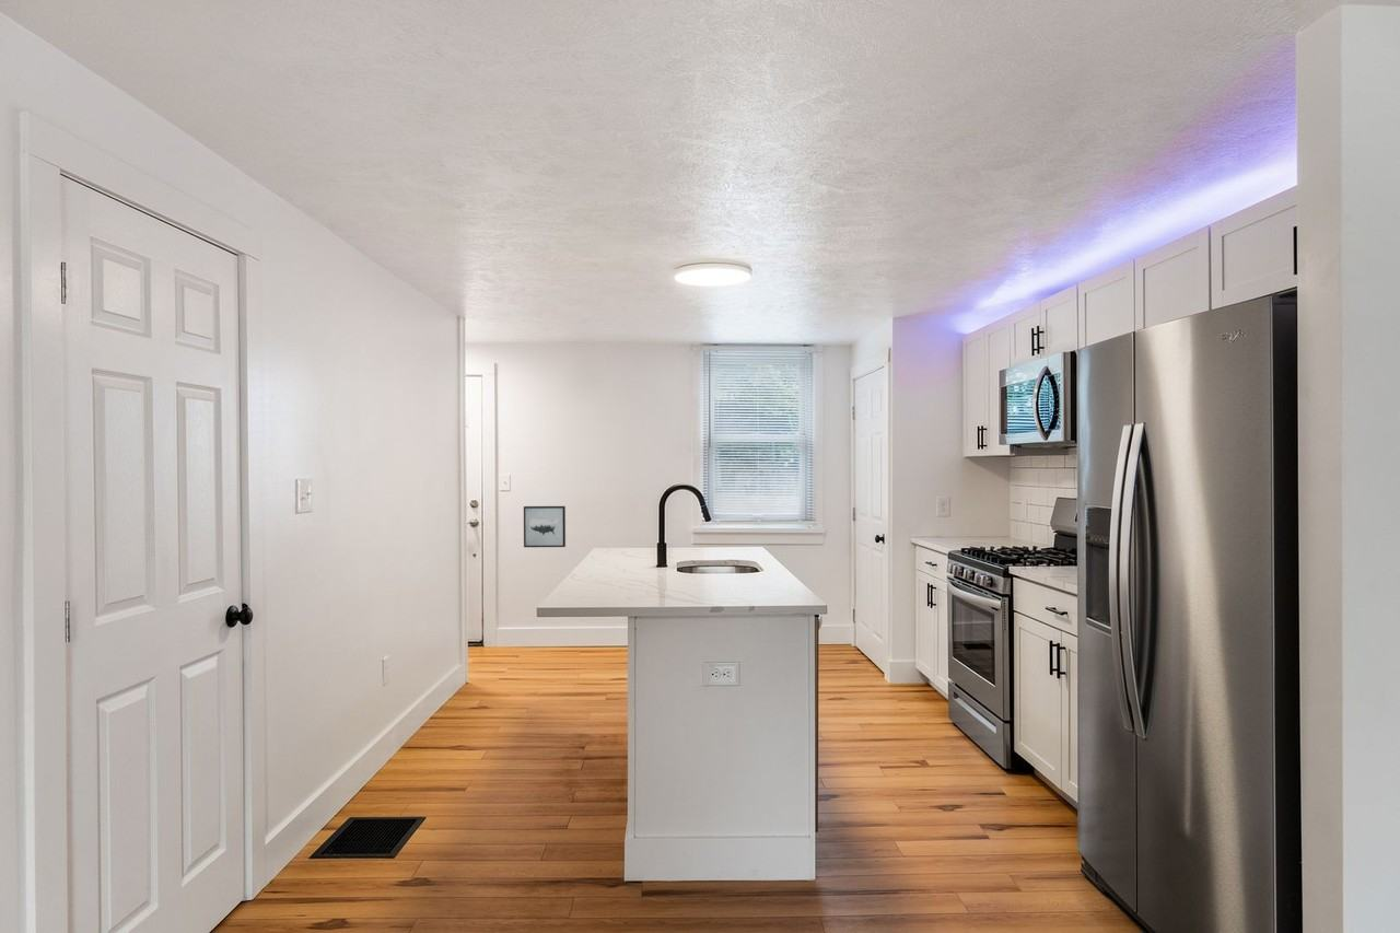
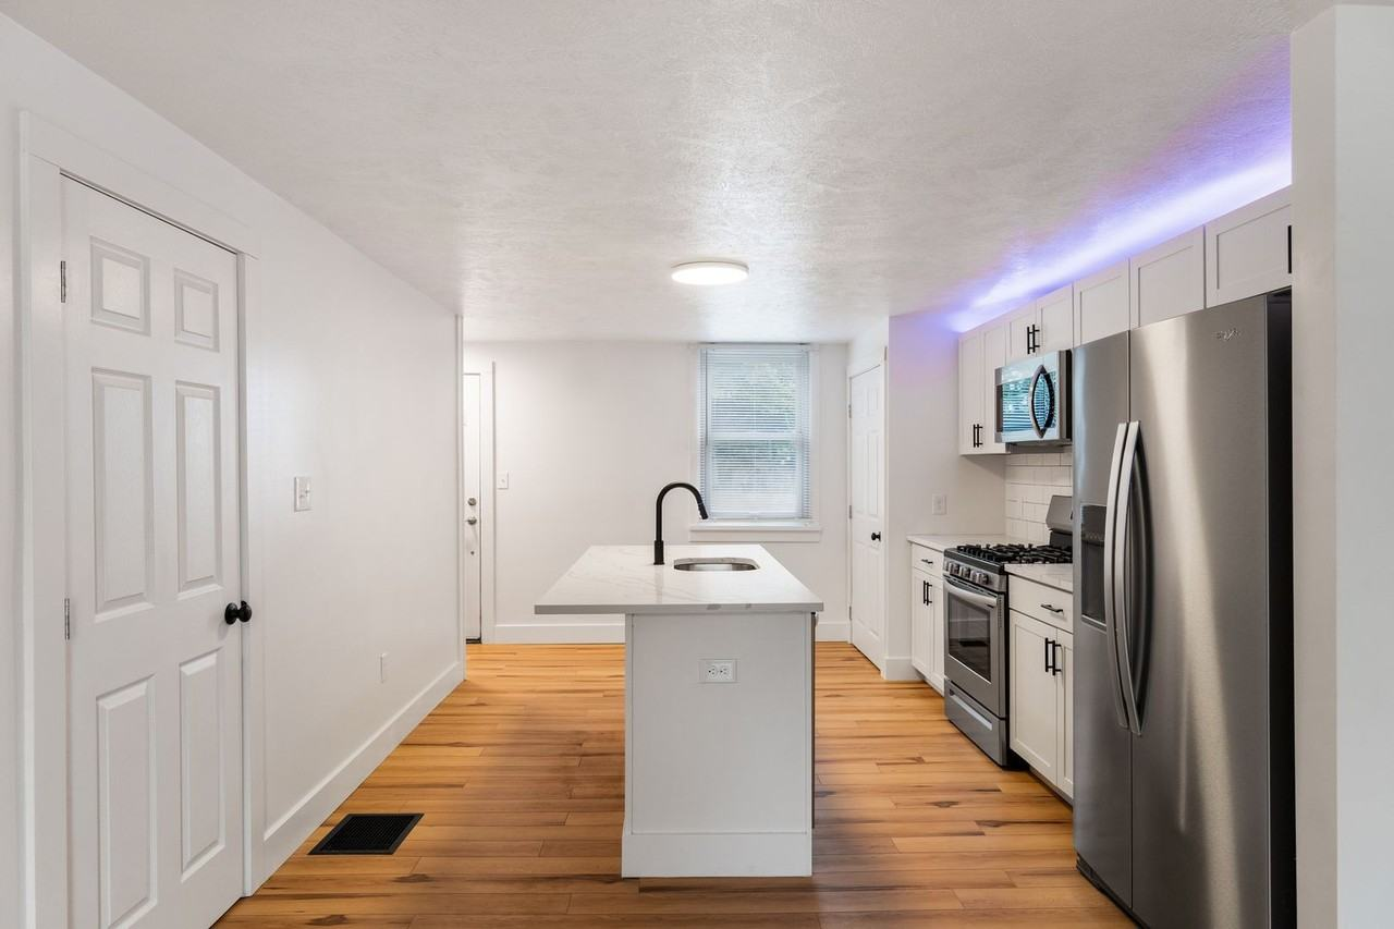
- wall art [523,505,567,548]
